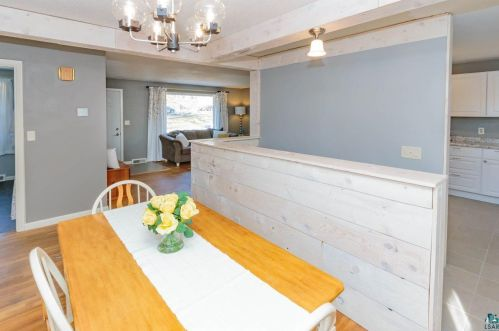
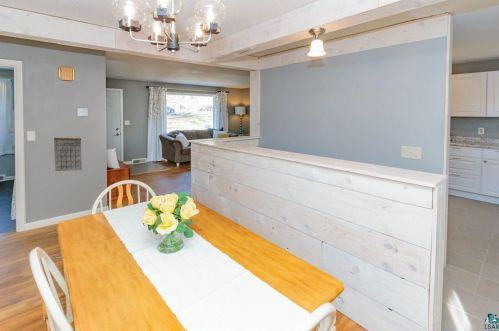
+ calendar [53,137,83,172]
